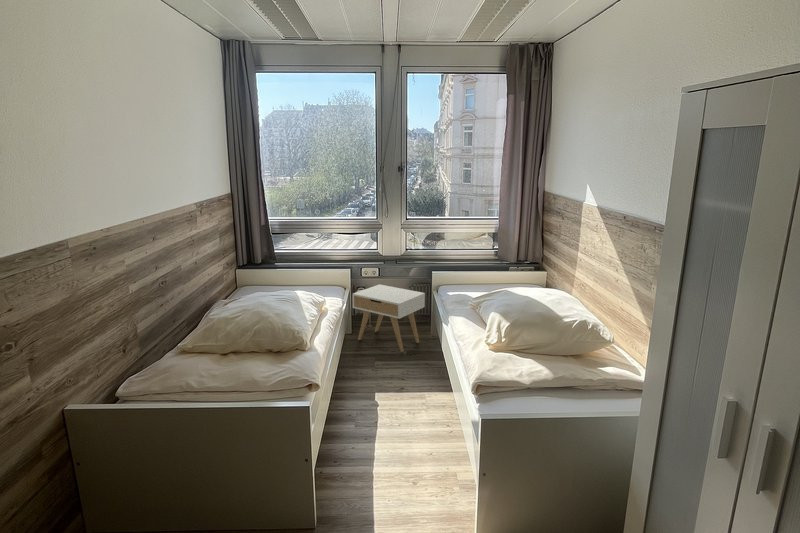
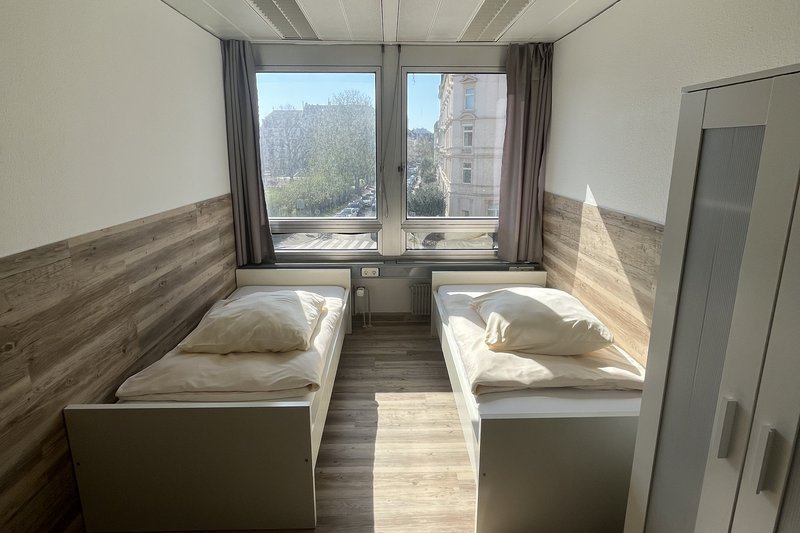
- nightstand [352,283,426,353]
